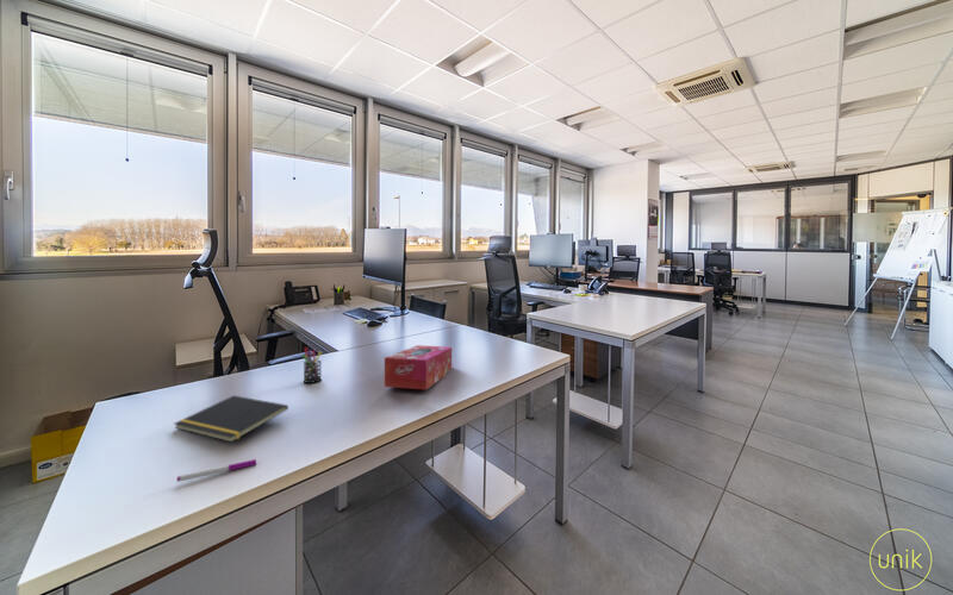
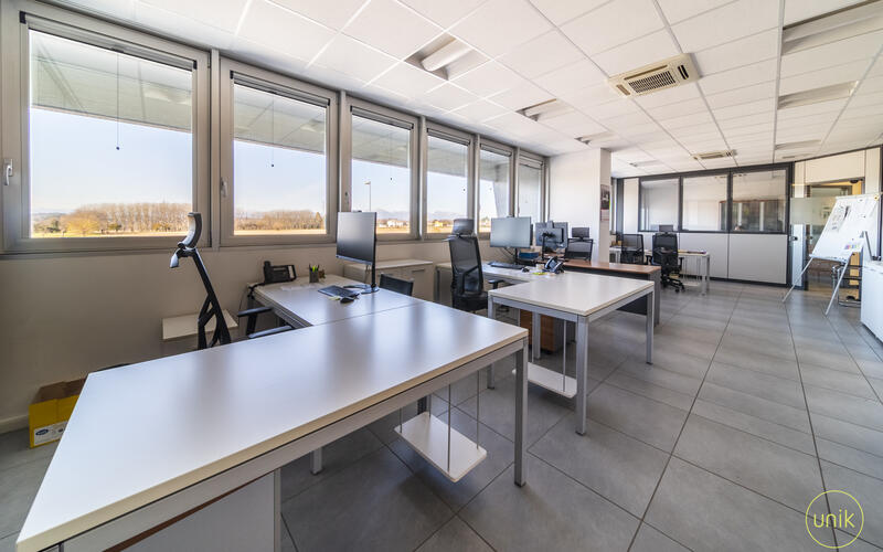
- tissue box [384,344,453,392]
- pen [176,458,257,483]
- notepad [173,395,289,444]
- pen holder [301,346,323,384]
